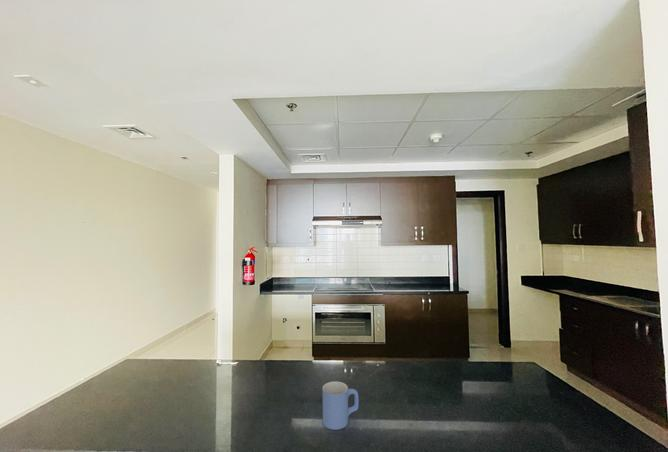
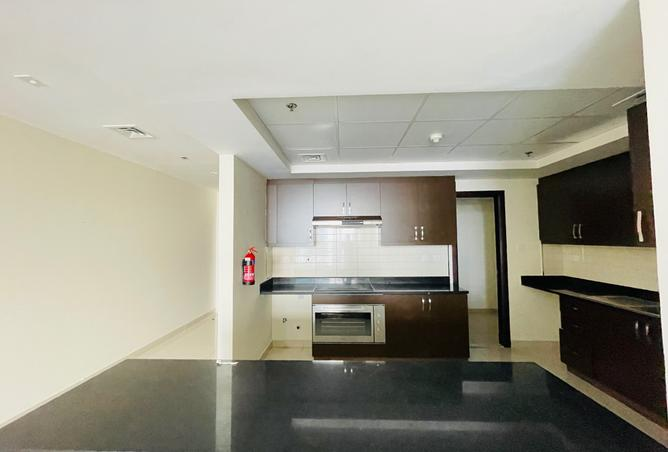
- mug [322,381,360,431]
